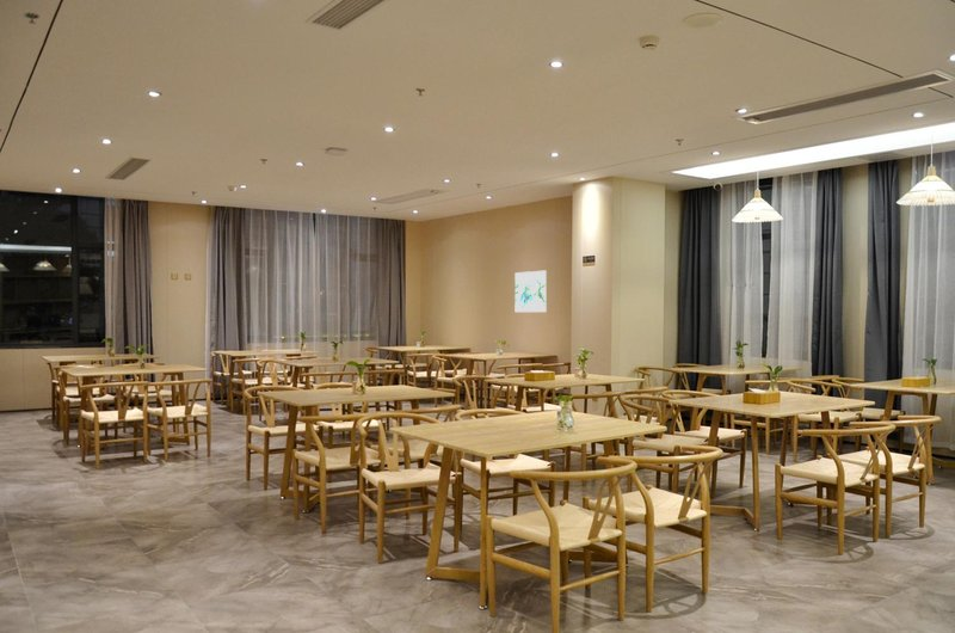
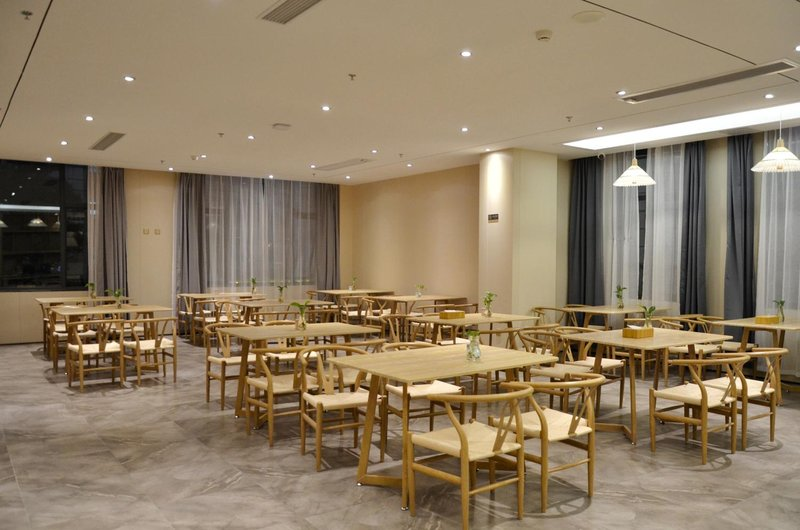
- wall art [513,270,548,313]
